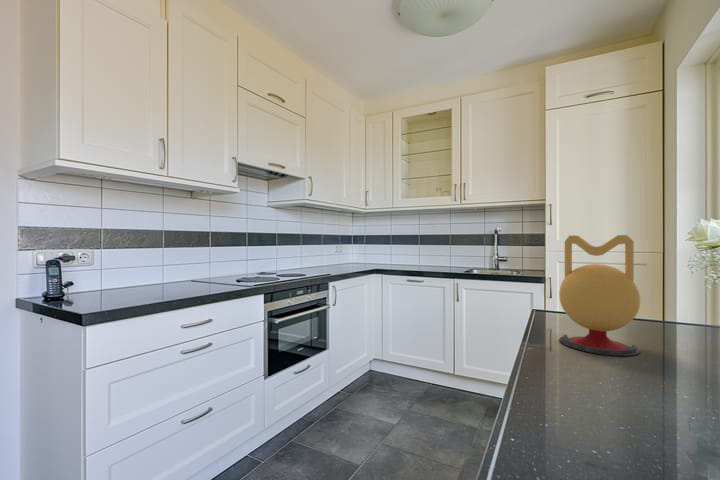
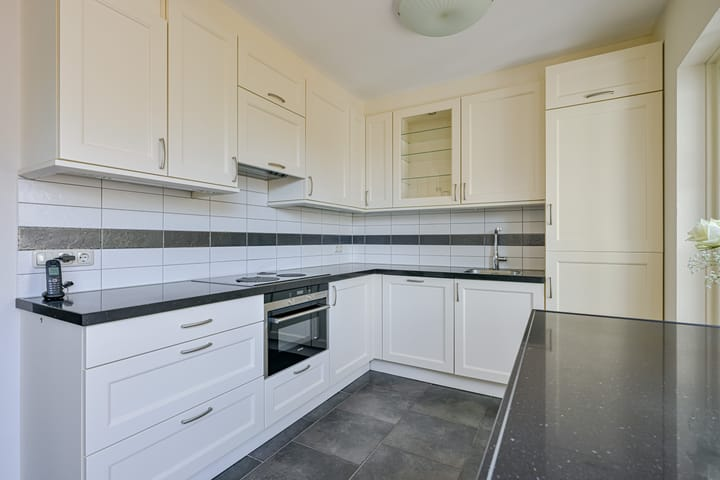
- kettle [558,234,641,357]
